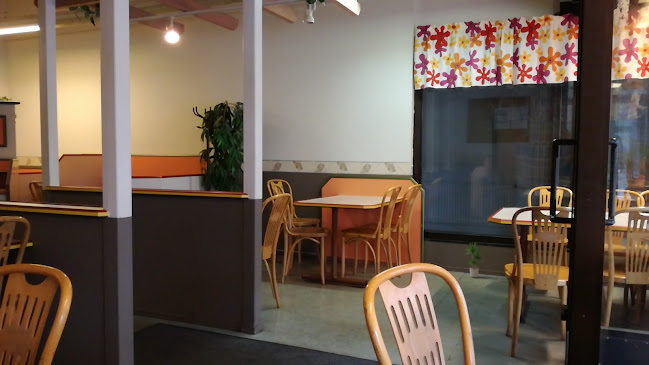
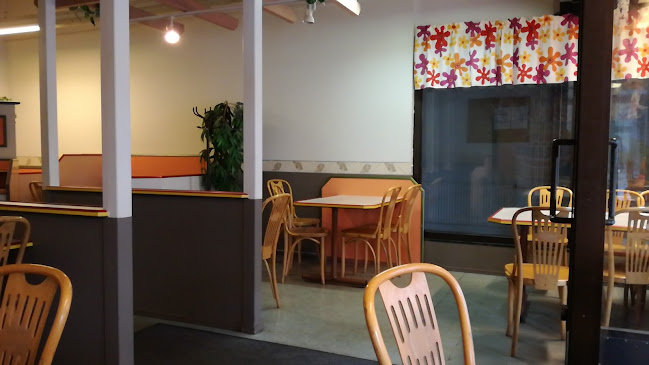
- potted plant [464,242,486,278]
